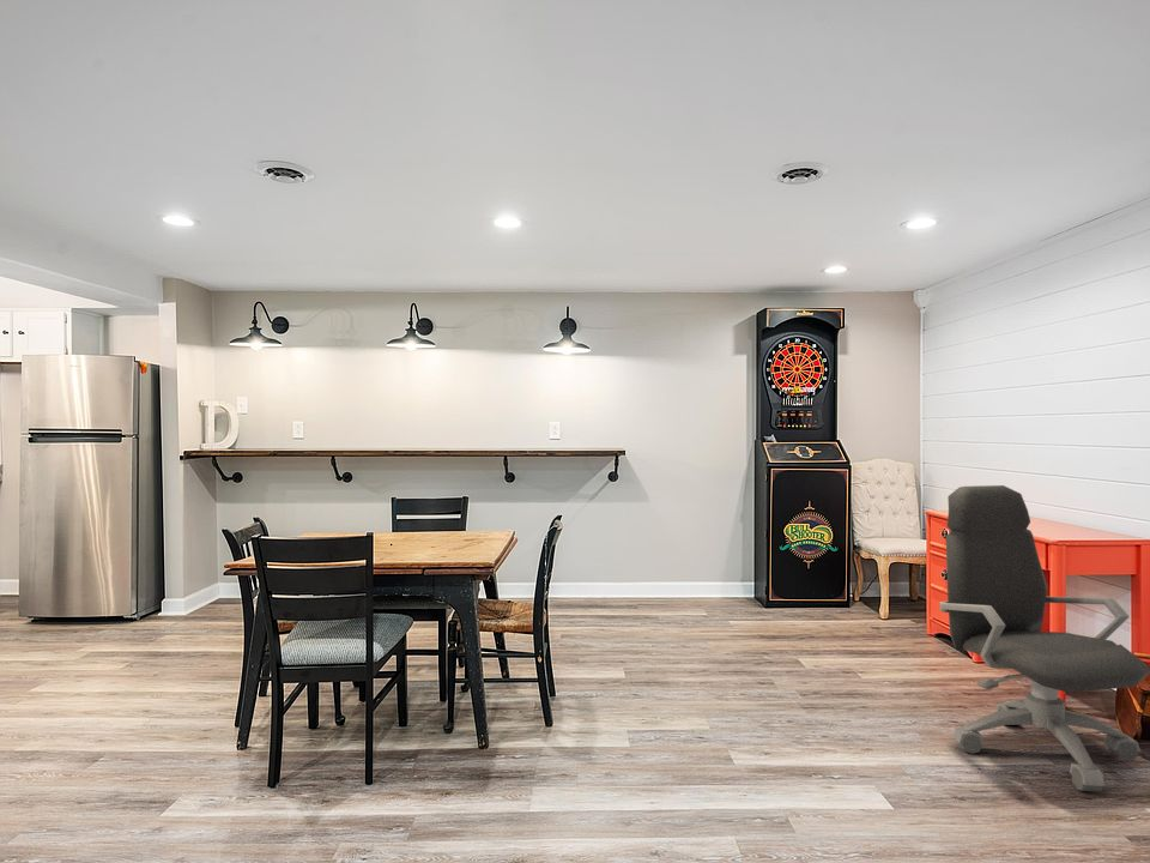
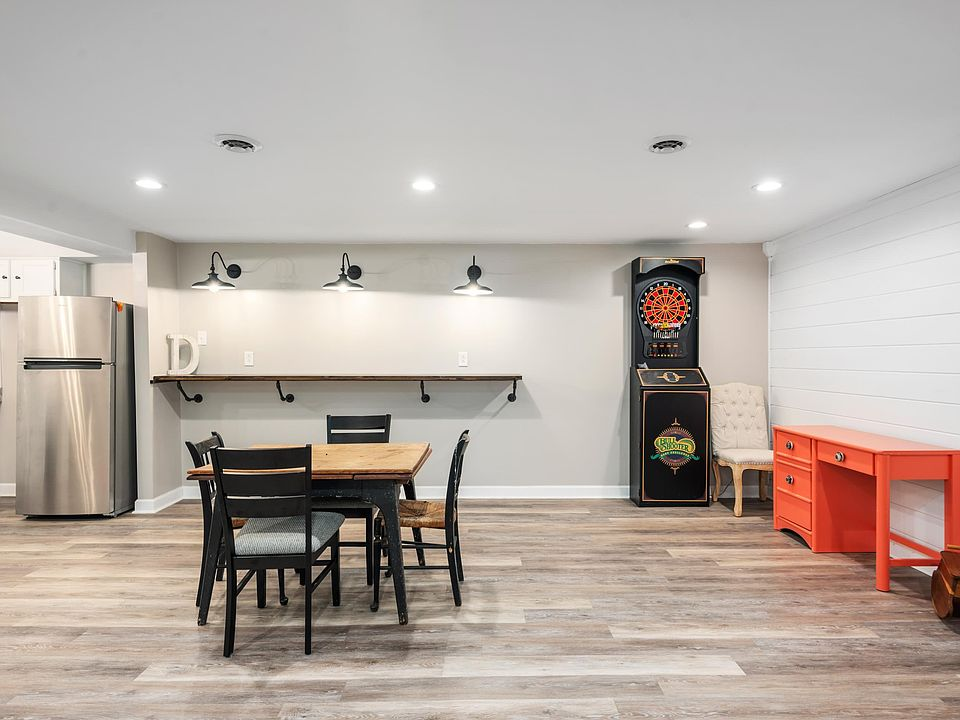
- office chair [939,484,1150,792]
